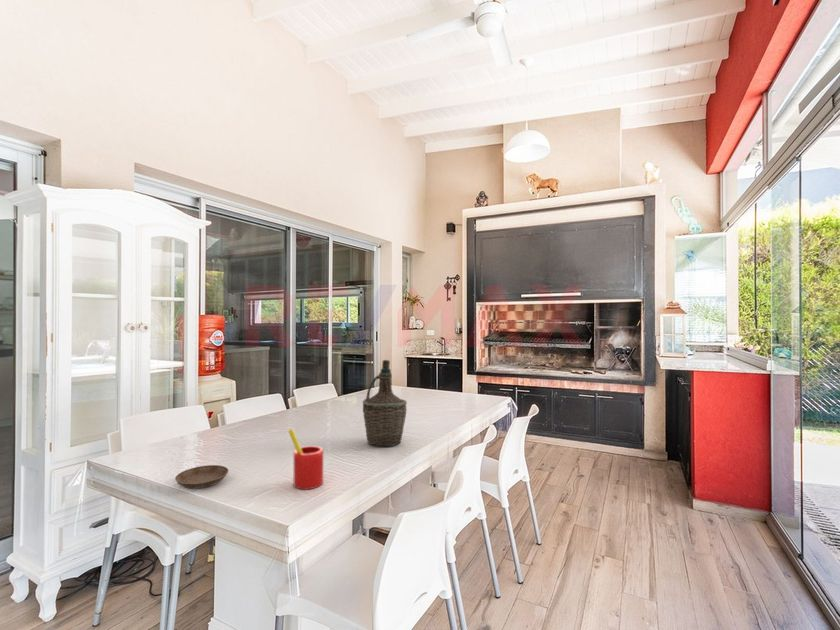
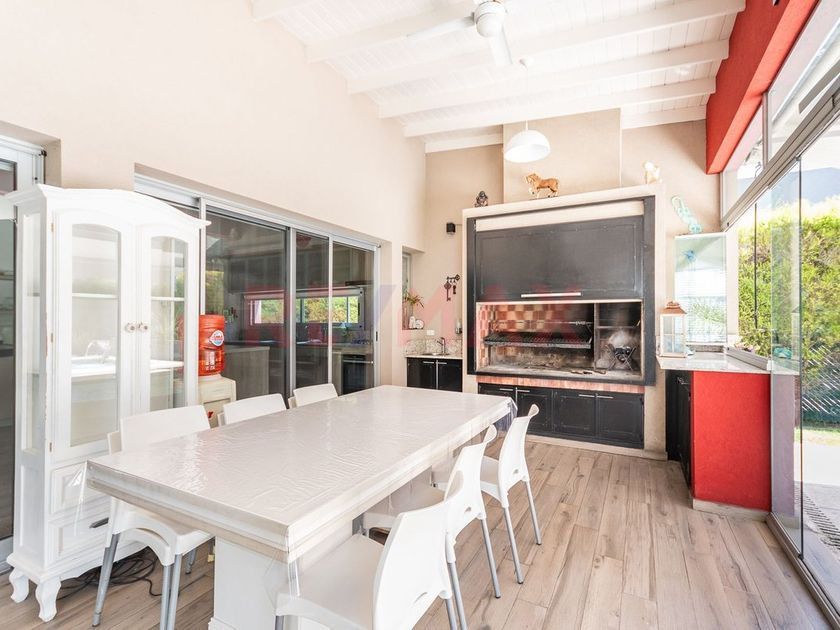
- straw [287,428,324,490]
- saucer [174,464,230,490]
- bottle [362,359,408,447]
